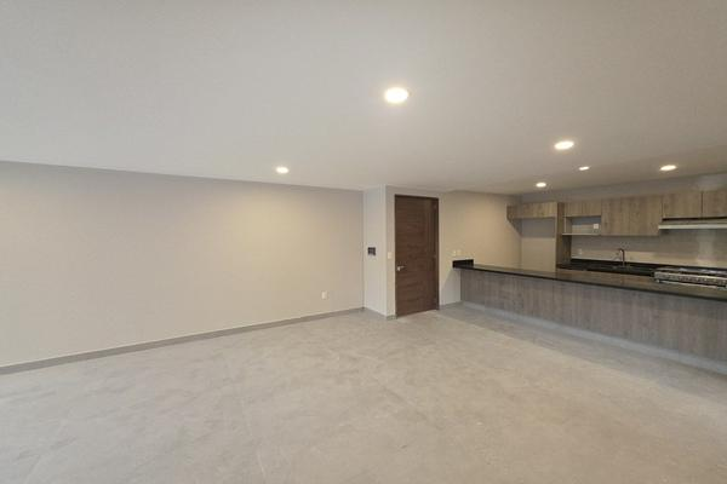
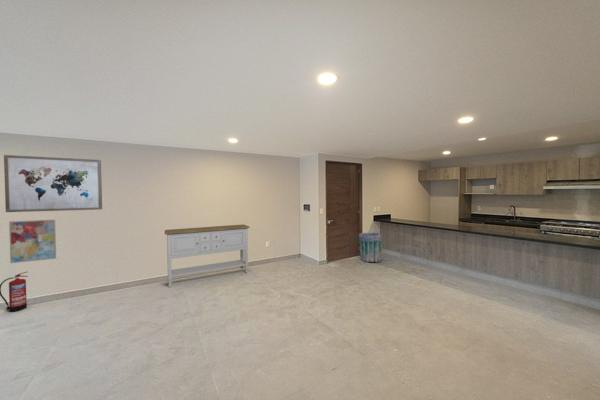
+ wall art [3,154,103,213]
+ sideboard [164,223,251,288]
+ trash can [358,232,383,263]
+ fire extinguisher [0,271,29,313]
+ wall art [8,219,57,264]
